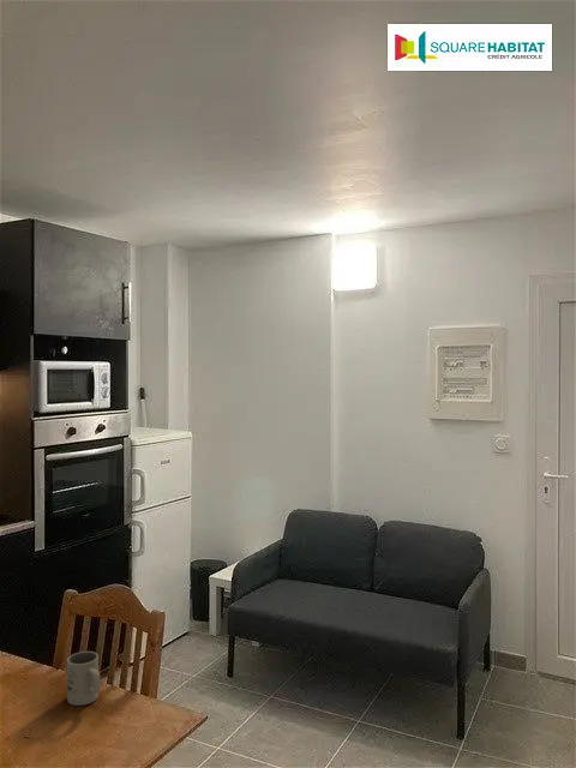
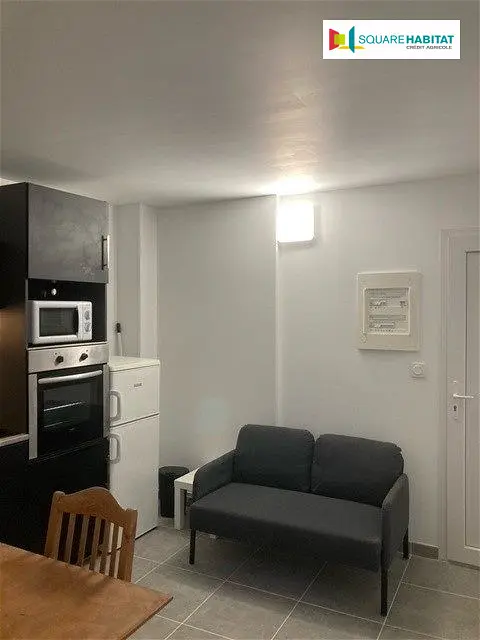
- mug [66,650,102,707]
